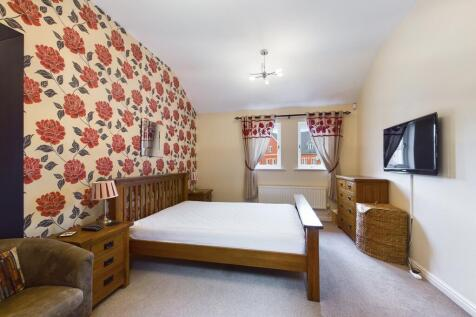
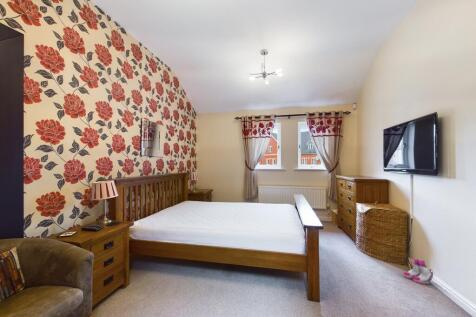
+ boots [402,258,434,285]
